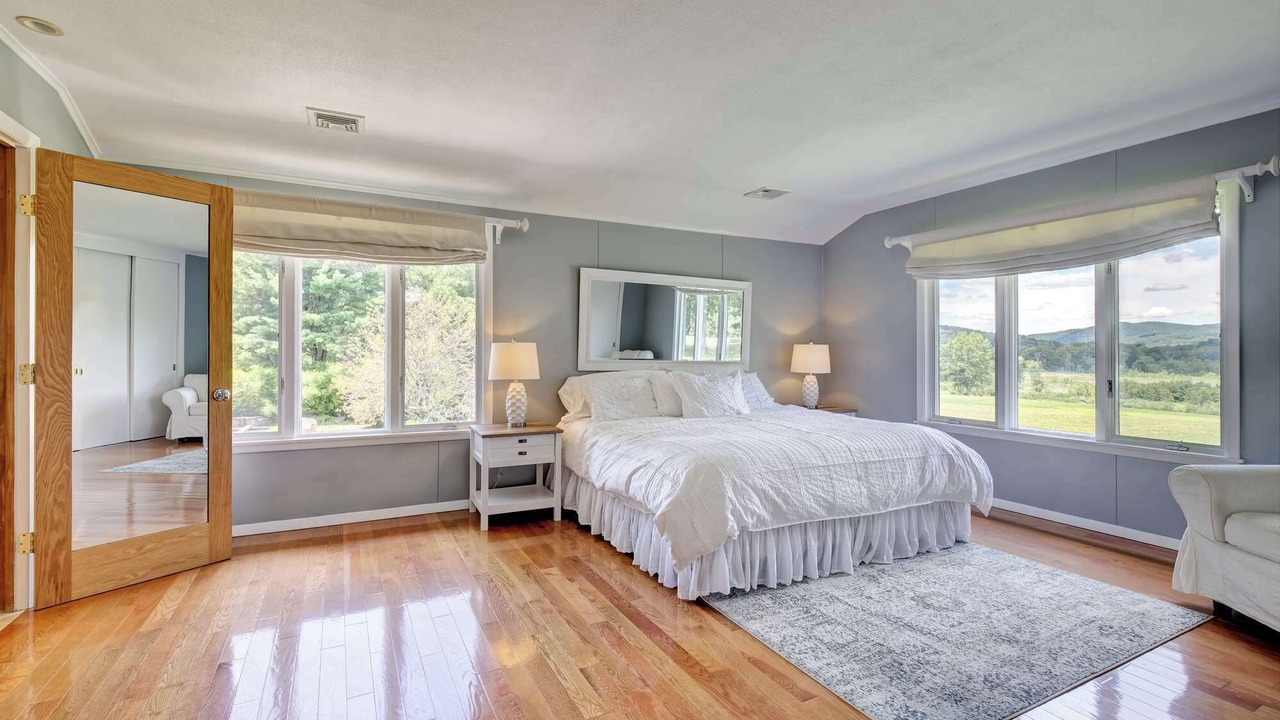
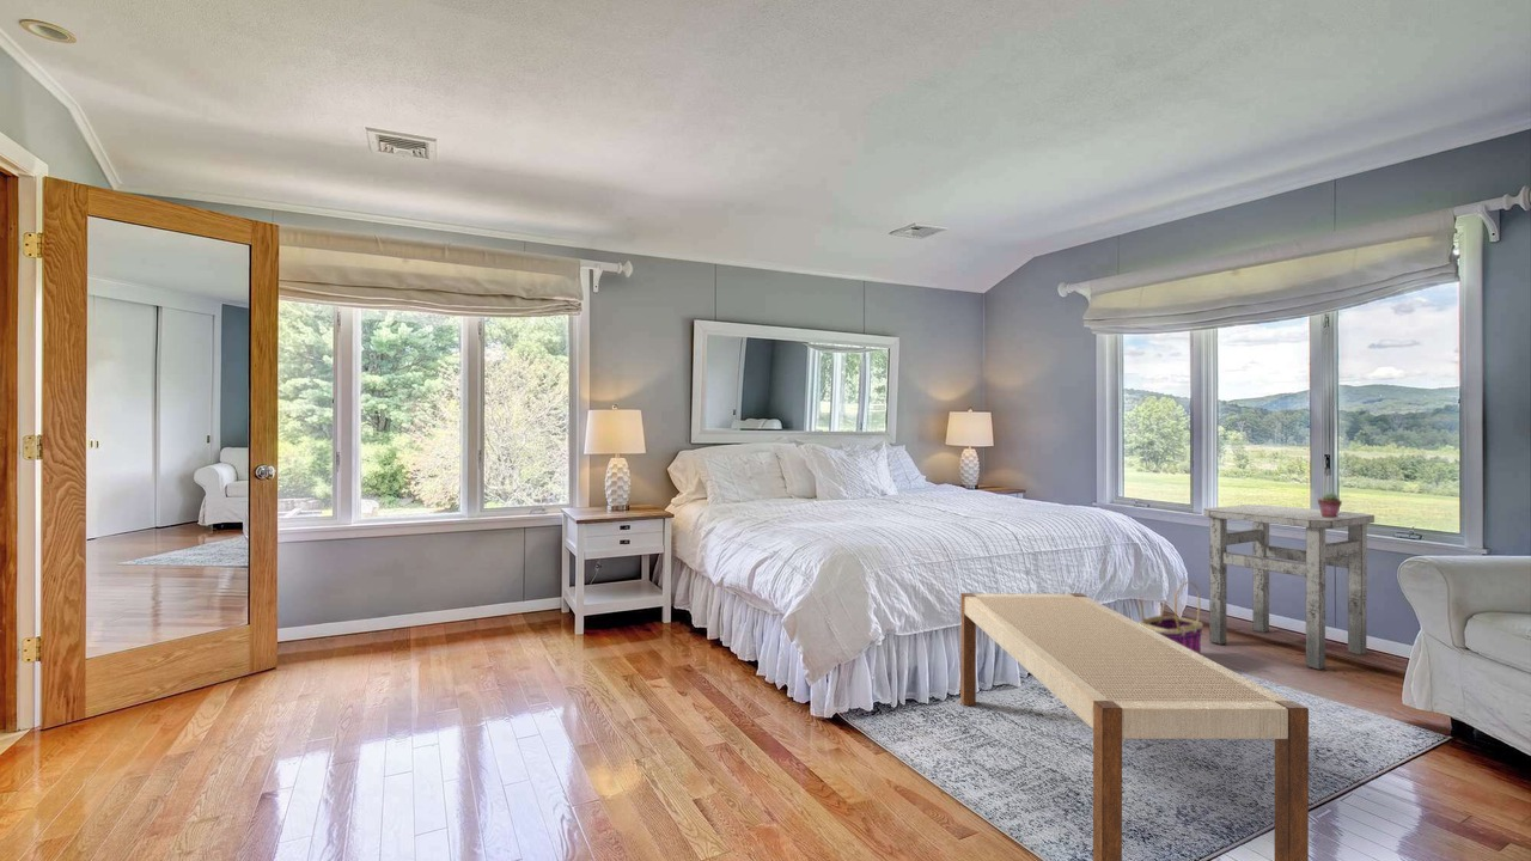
+ potted succulent [1317,491,1343,518]
+ basket [1139,580,1204,655]
+ bench [959,592,1310,861]
+ side table [1202,503,1376,671]
